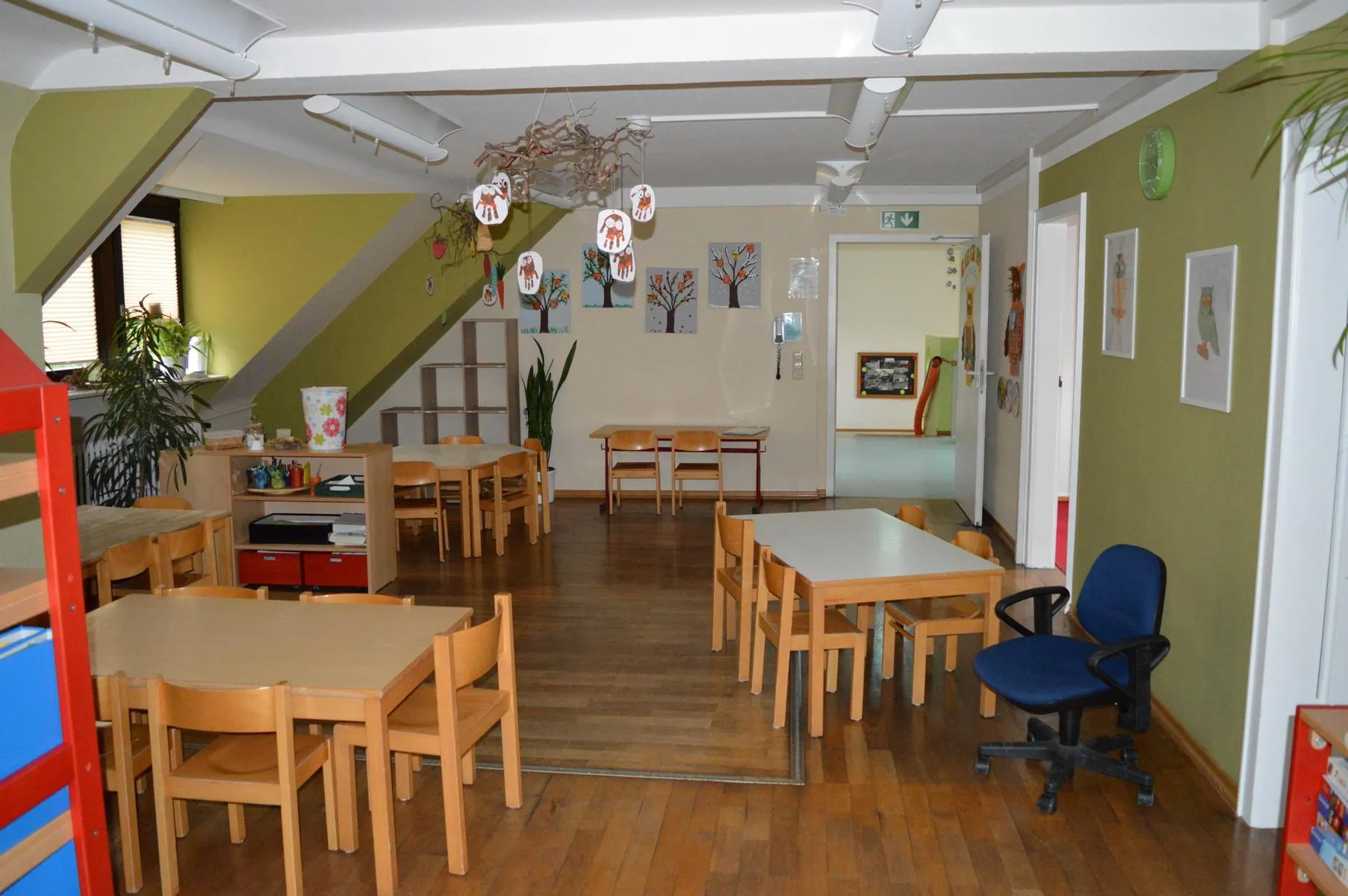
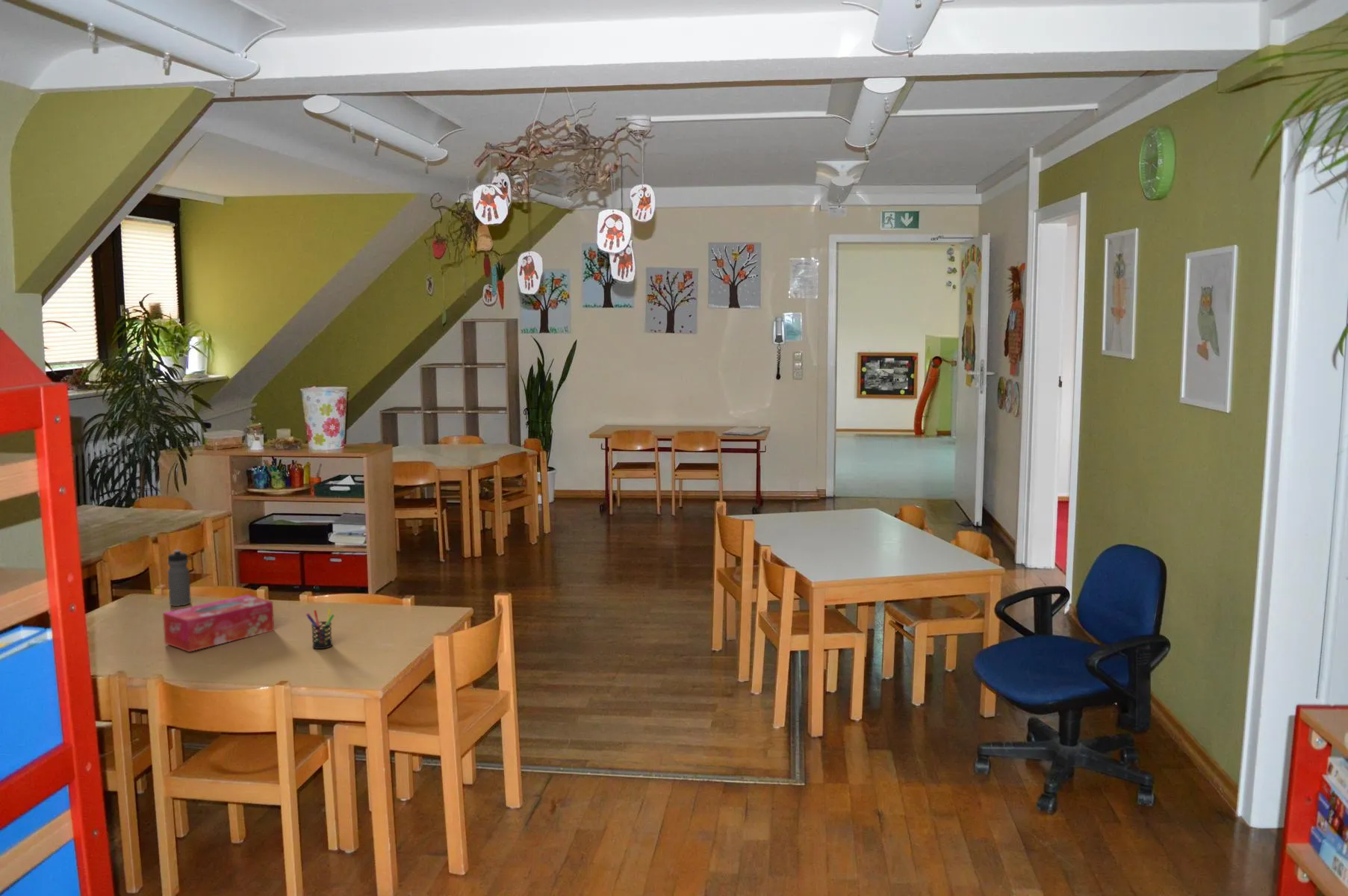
+ pen holder [305,608,335,650]
+ water bottle [167,549,192,607]
+ tissue box [162,594,275,653]
